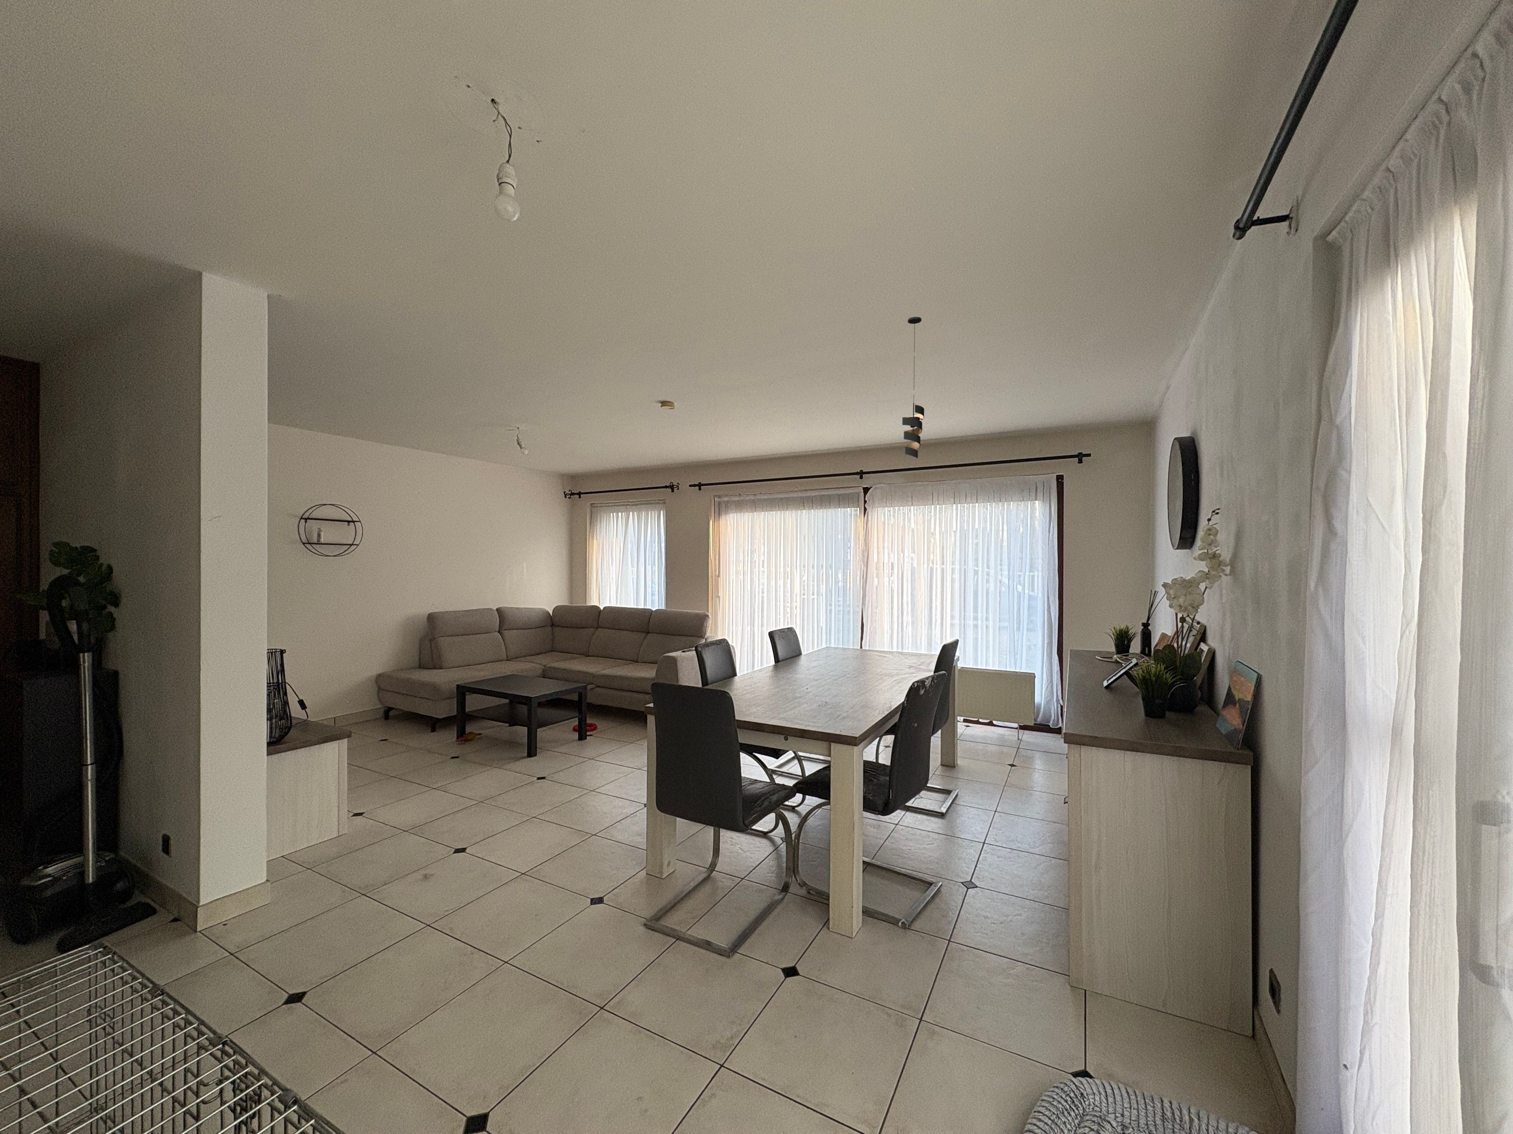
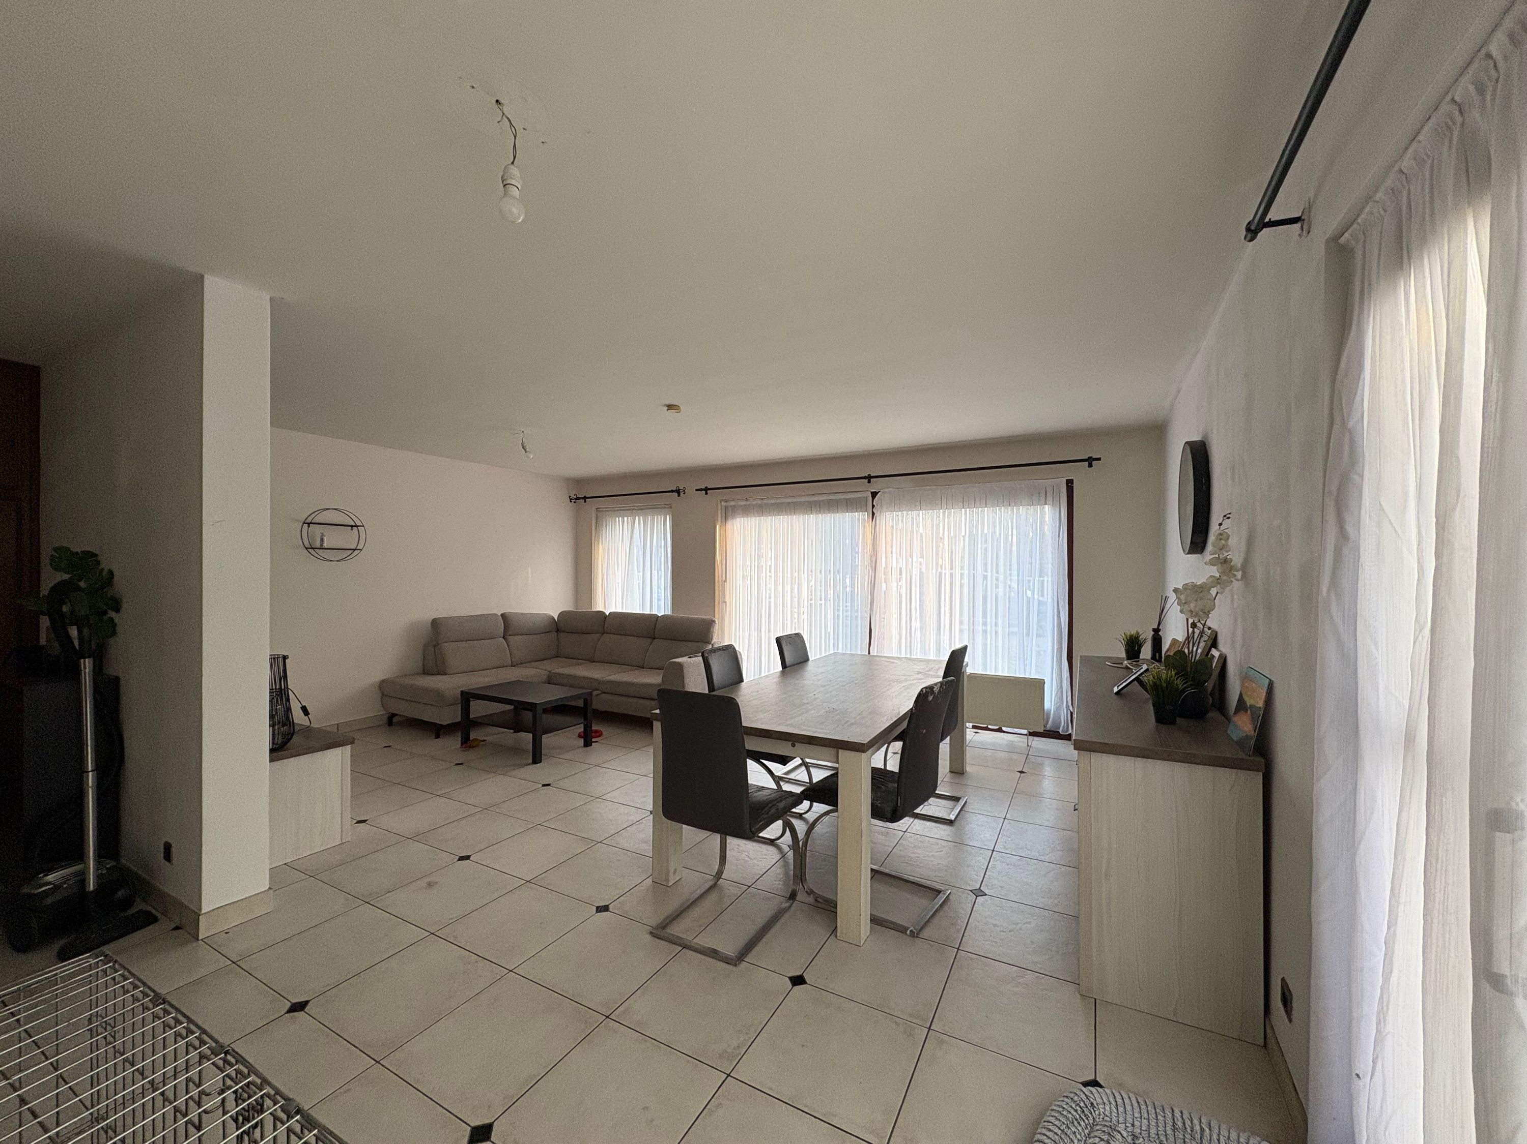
- pendant light [902,317,924,459]
